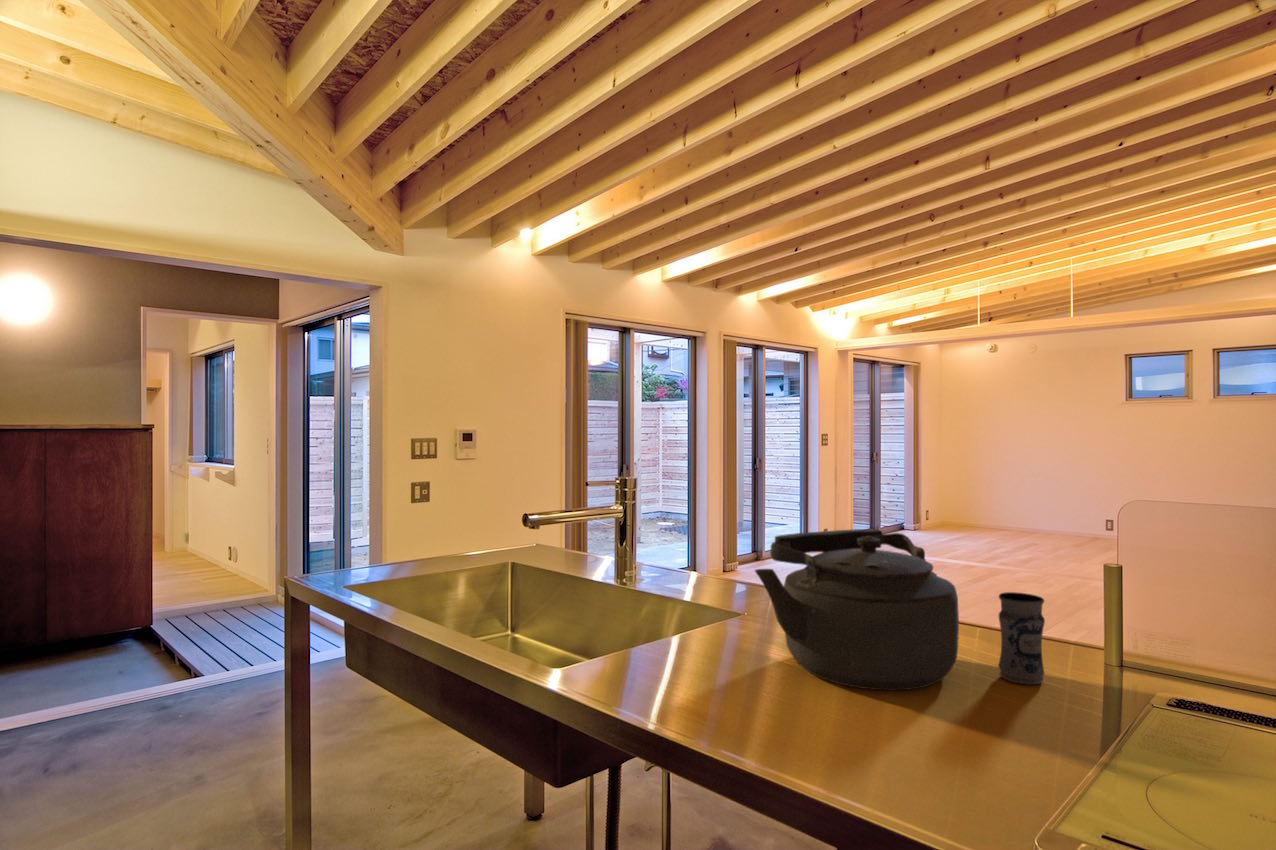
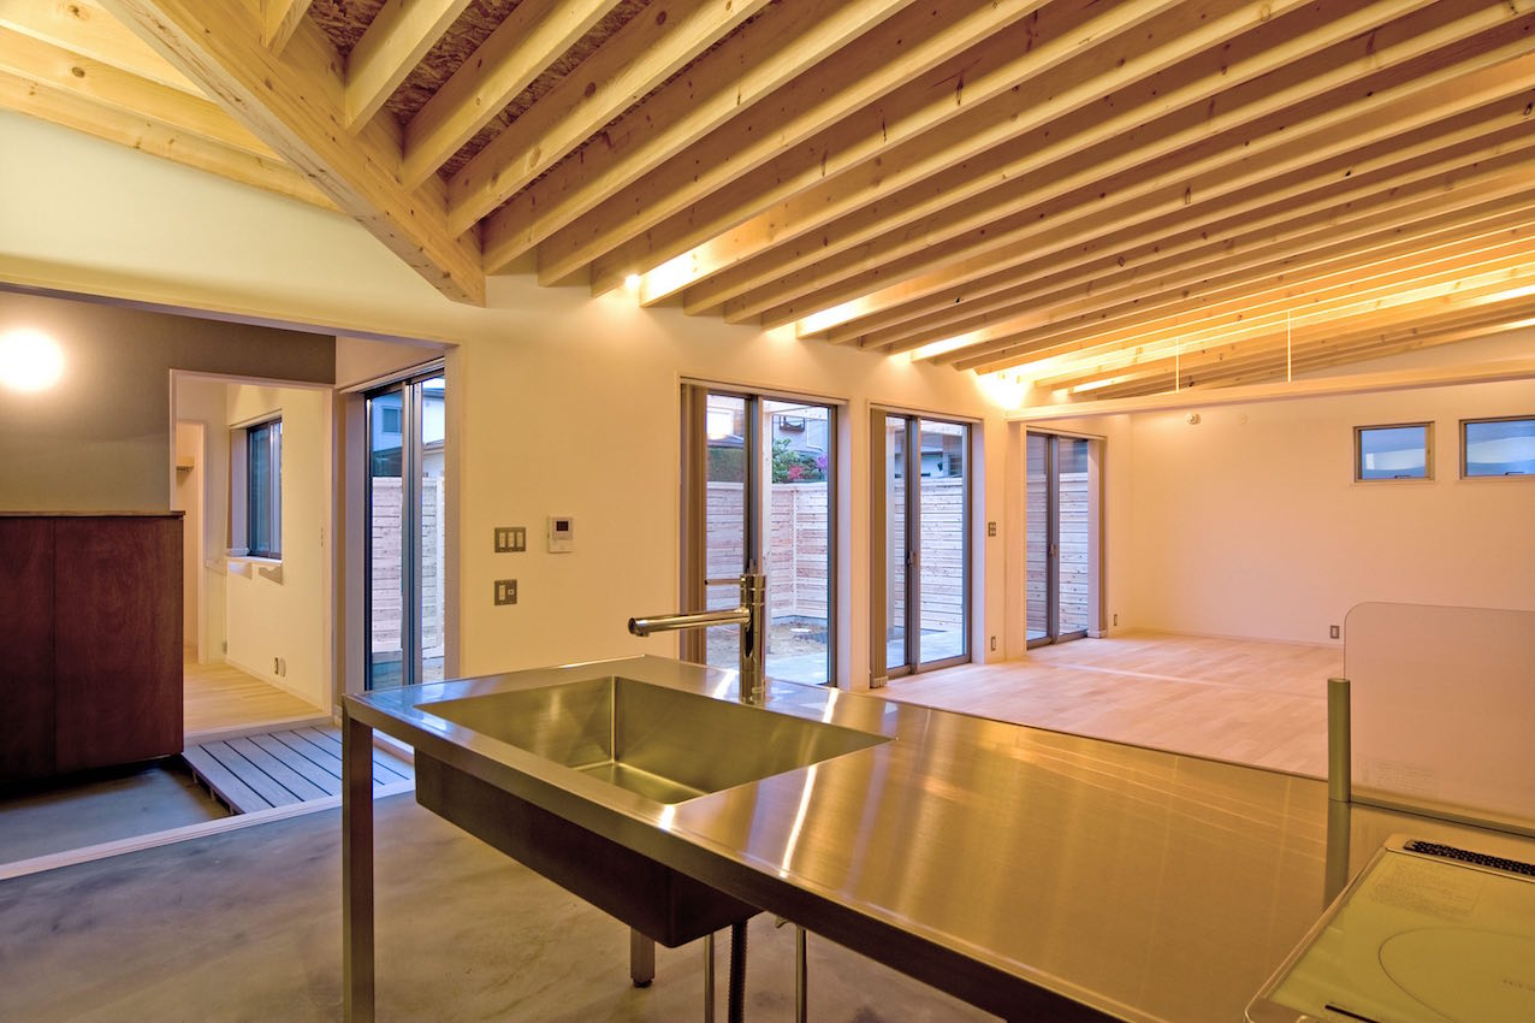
- jar [997,591,1046,686]
- kettle [753,528,960,691]
